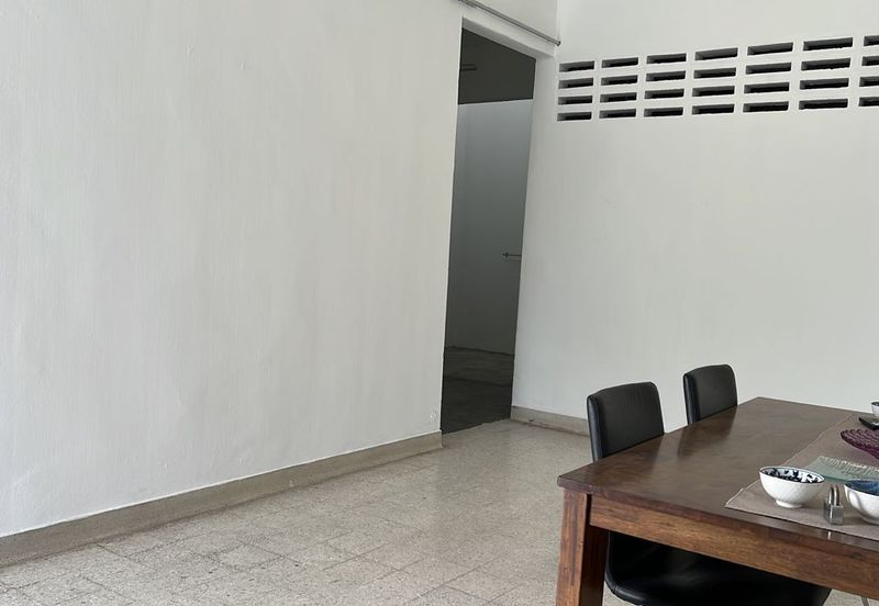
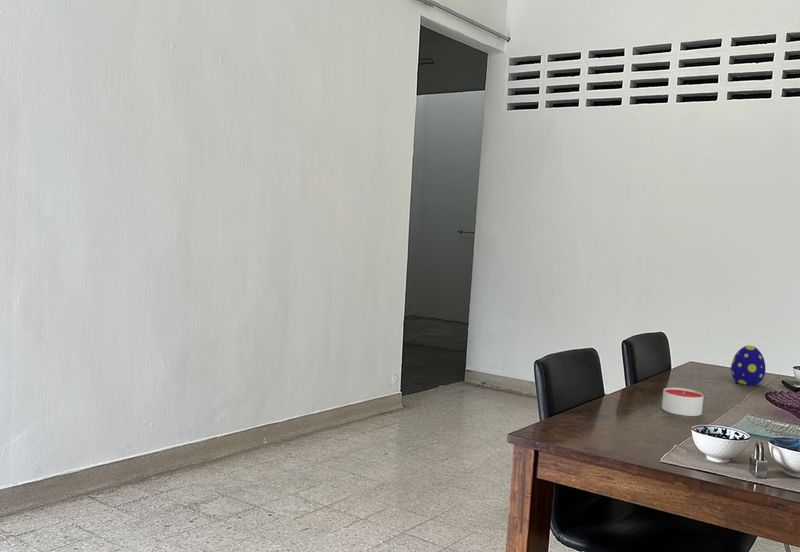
+ decorative egg [730,344,767,386]
+ candle [661,387,705,417]
